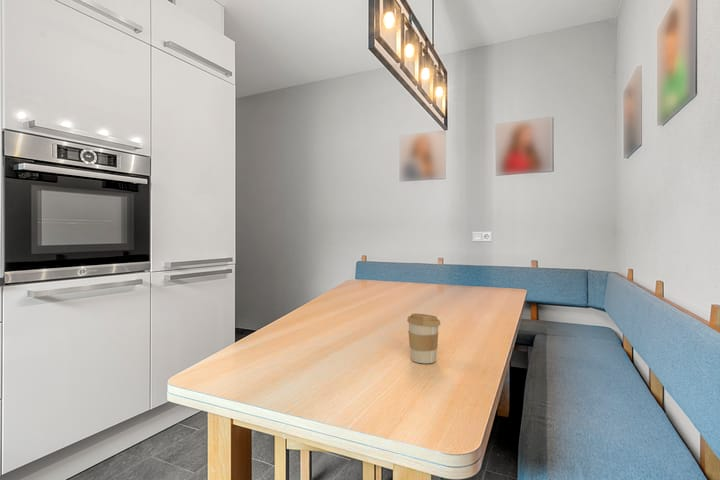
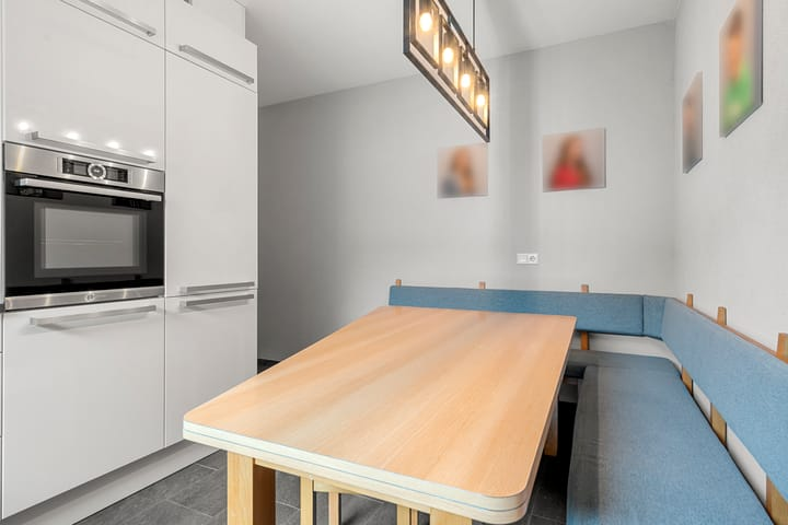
- coffee cup [406,312,441,364]
